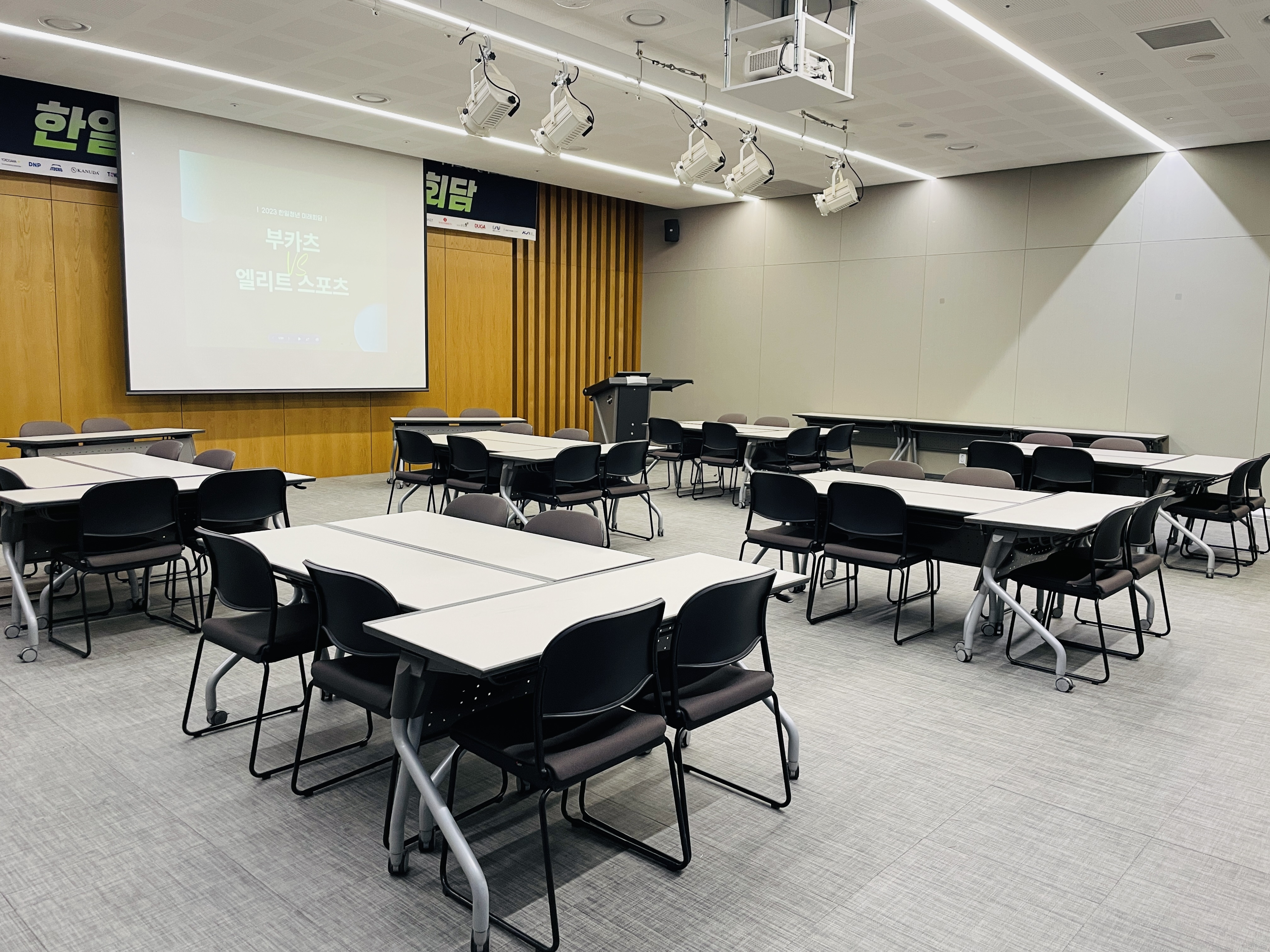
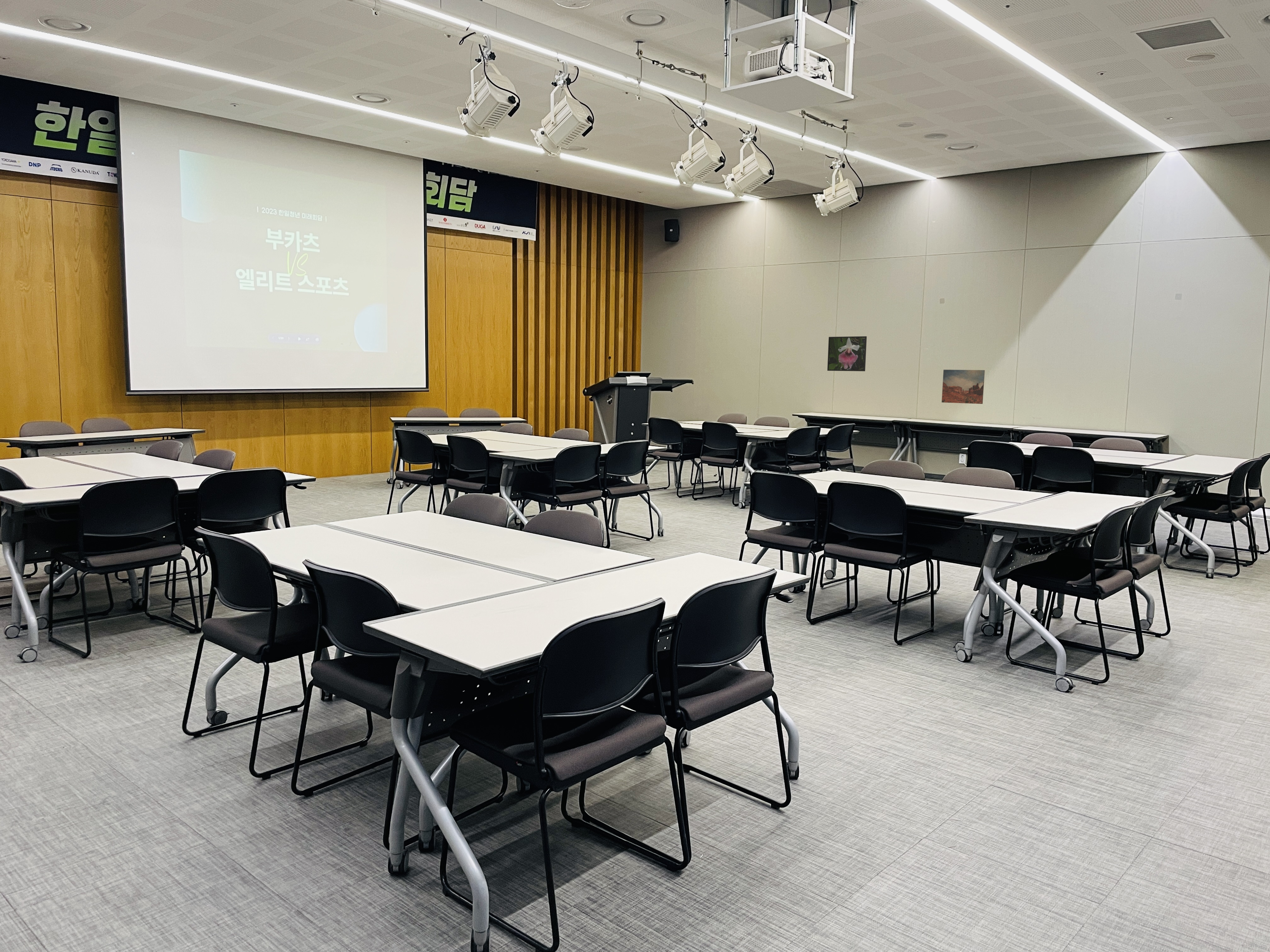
+ wall art [941,369,985,404]
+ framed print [827,336,867,371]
